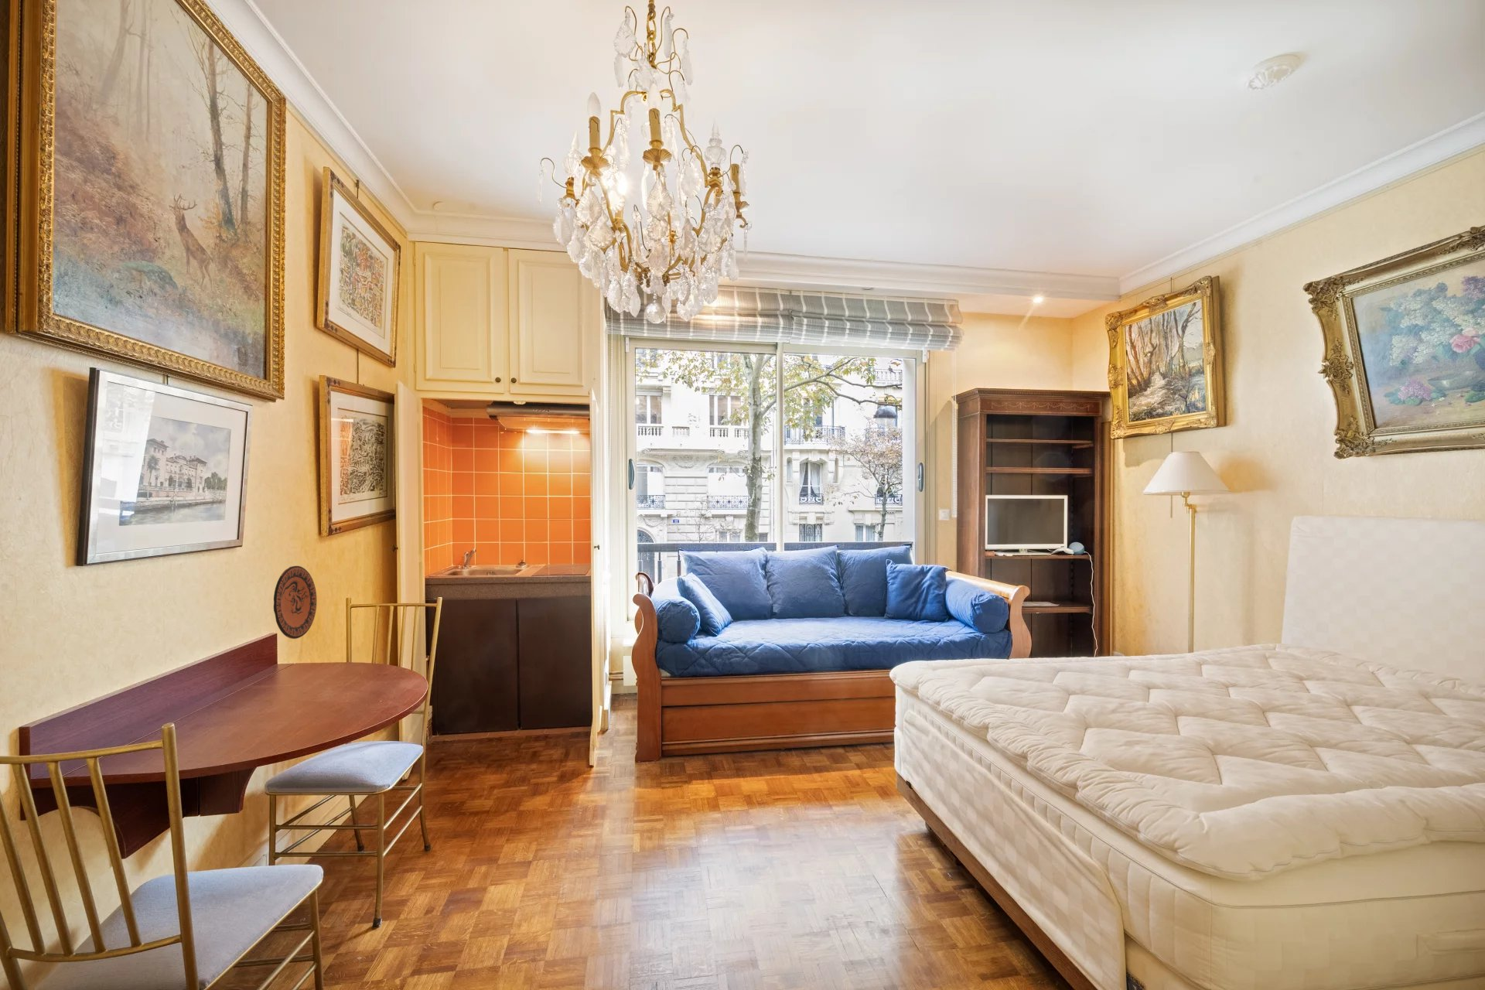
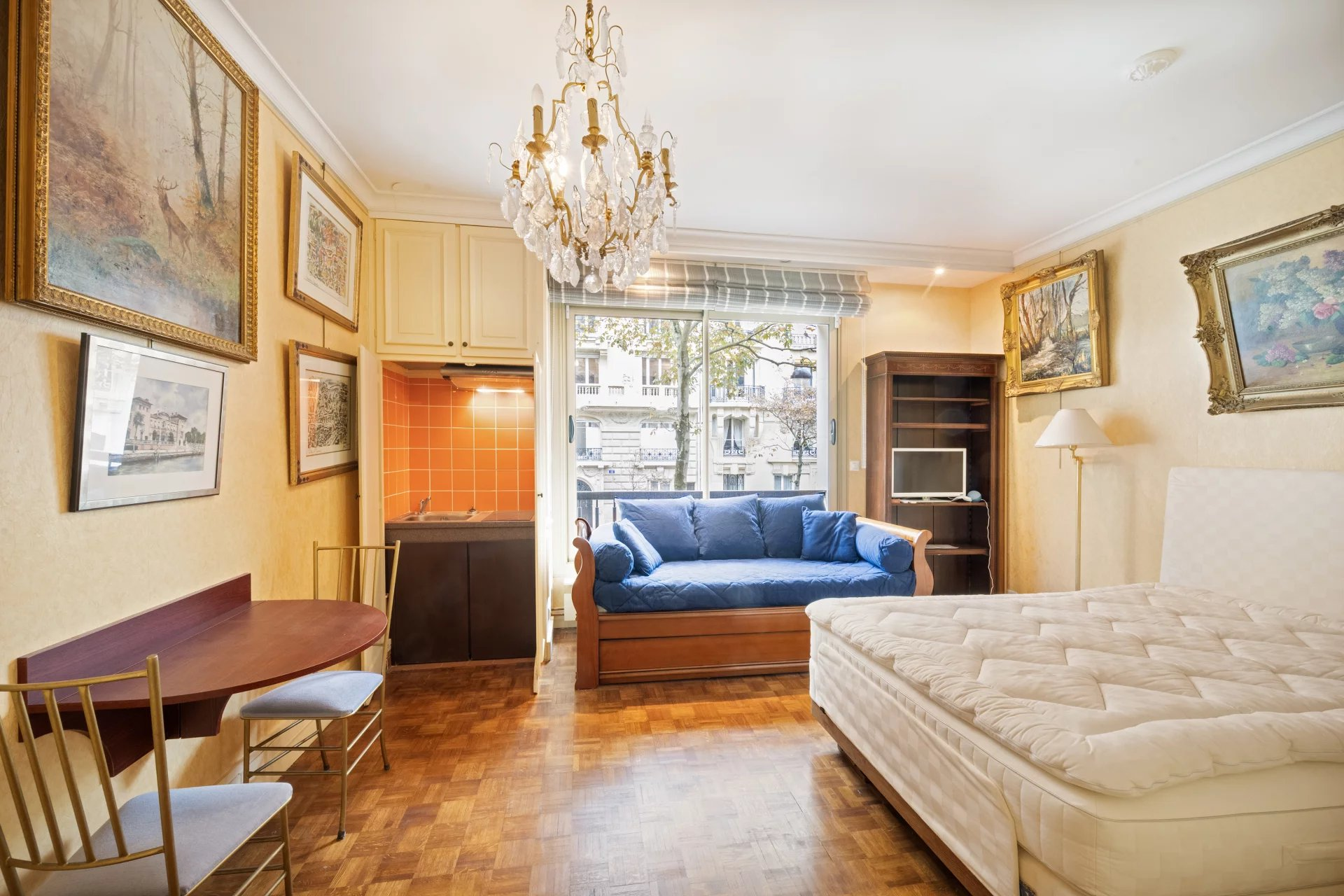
- decorative plate [273,566,317,640]
